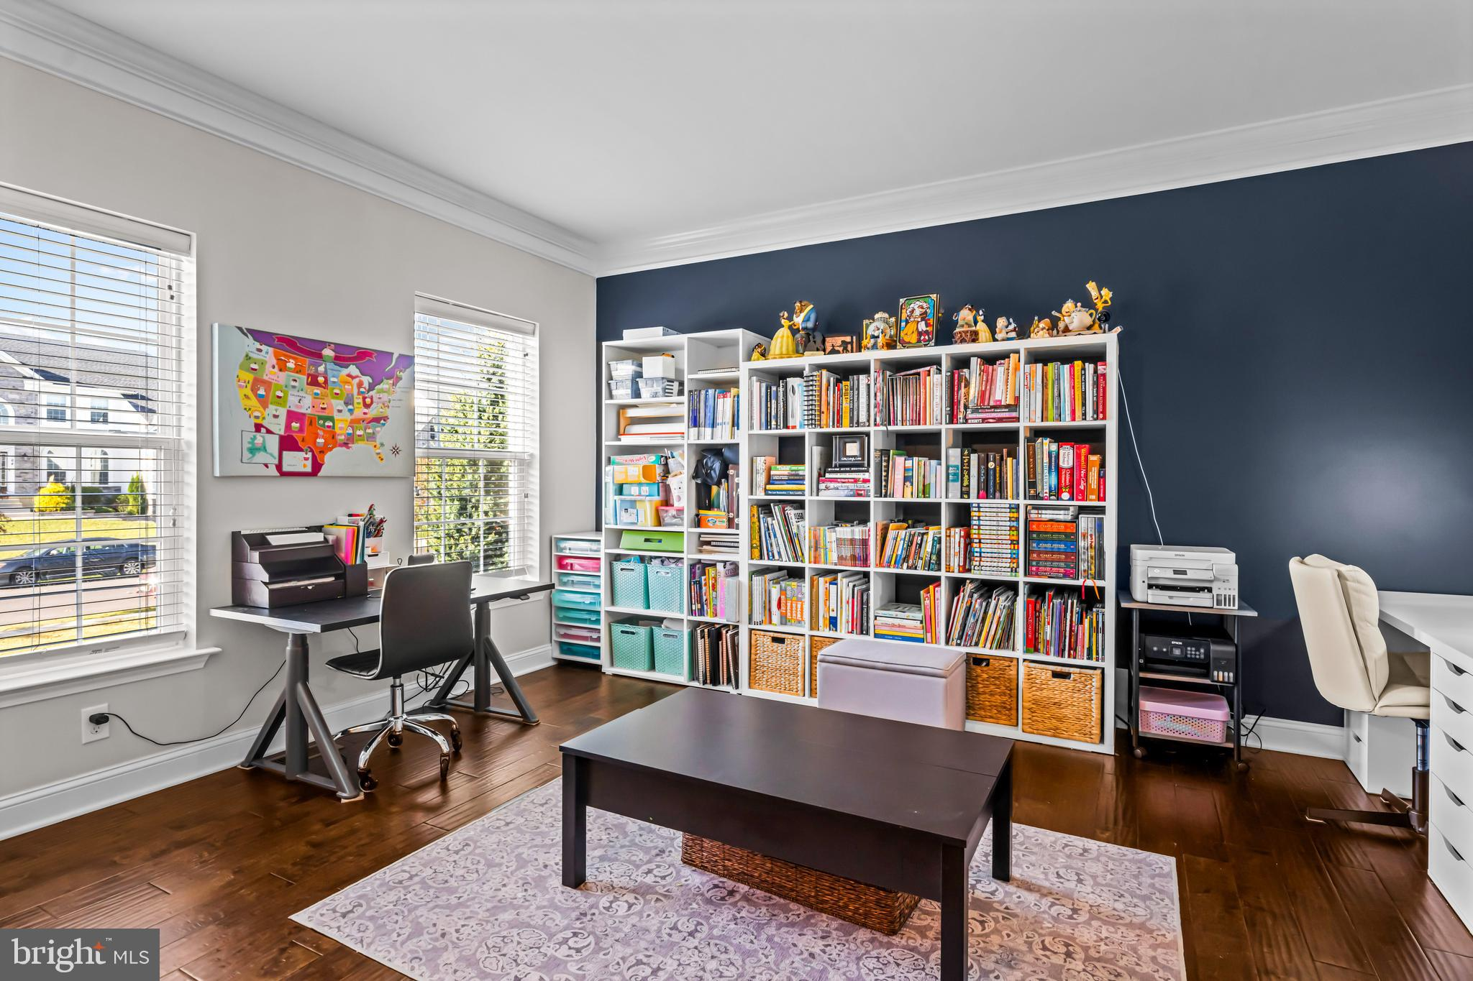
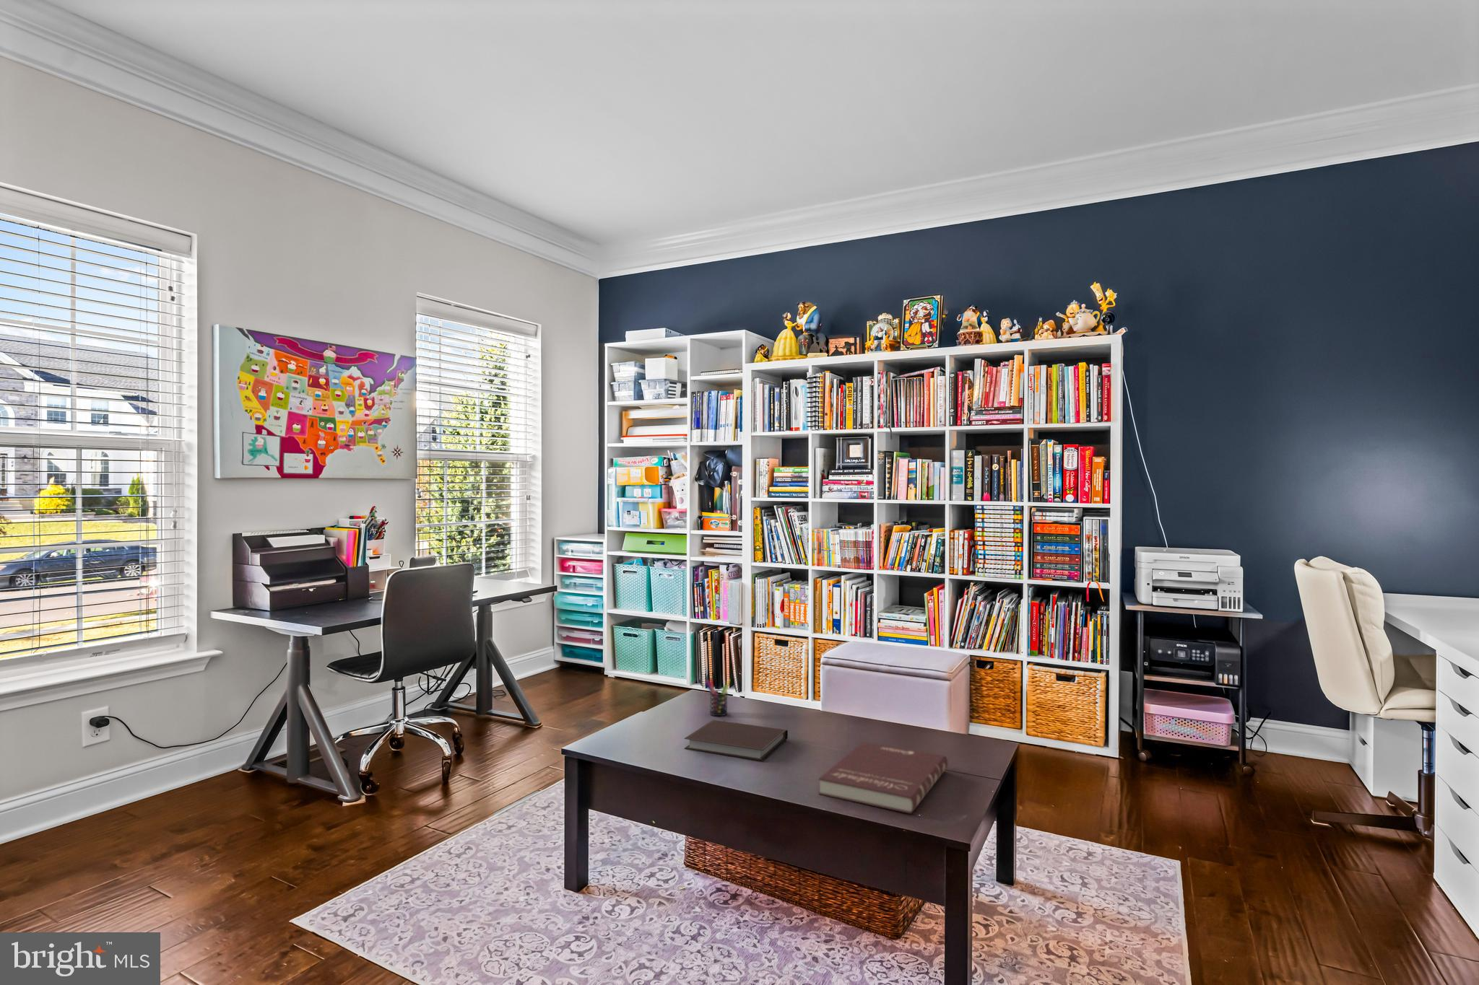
+ notebook [684,719,788,762]
+ book [817,741,948,815]
+ pen holder [704,677,731,717]
